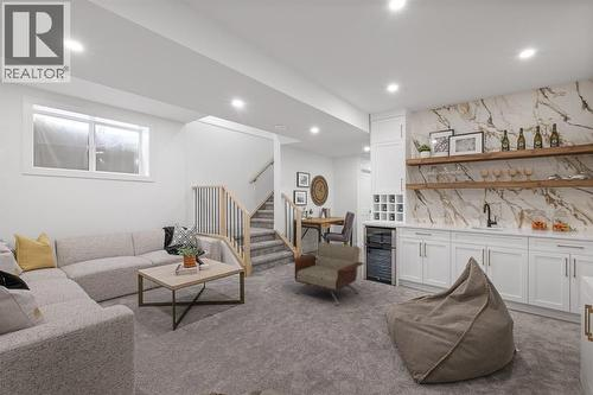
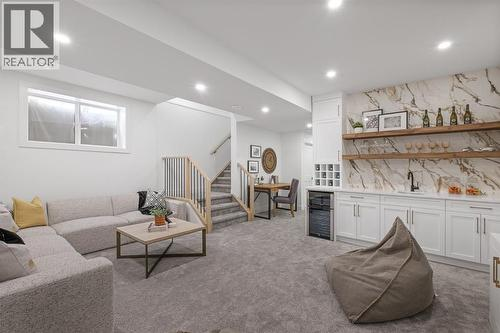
- armchair [287,241,365,307]
